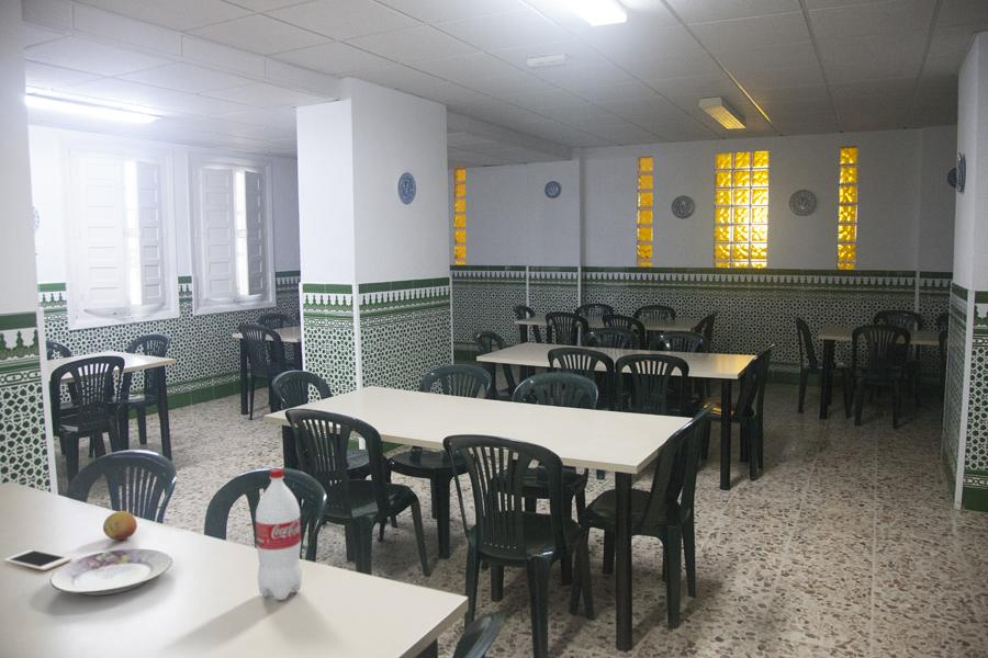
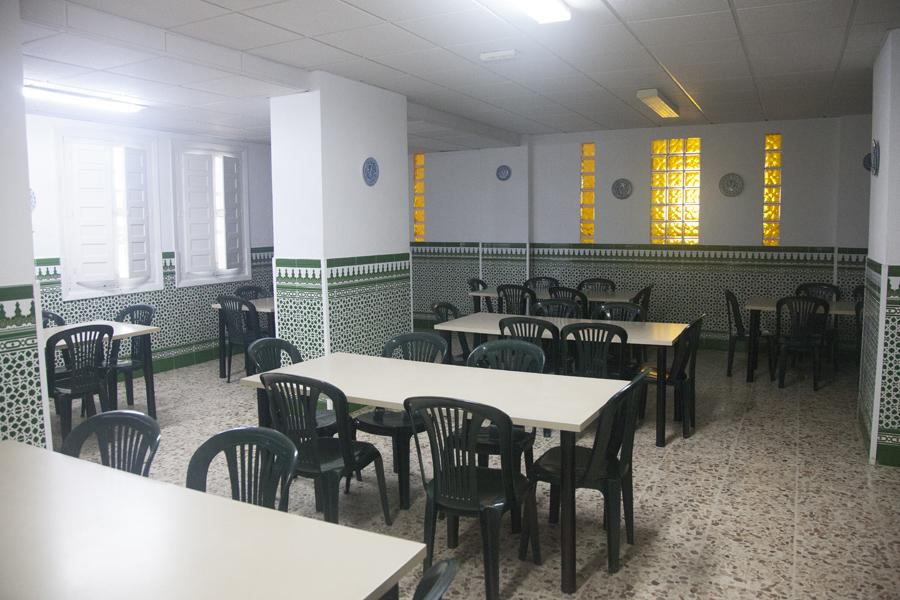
- fruit [102,510,138,541]
- bottle [255,468,303,601]
- cell phone [3,548,72,571]
- plate [49,548,173,597]
